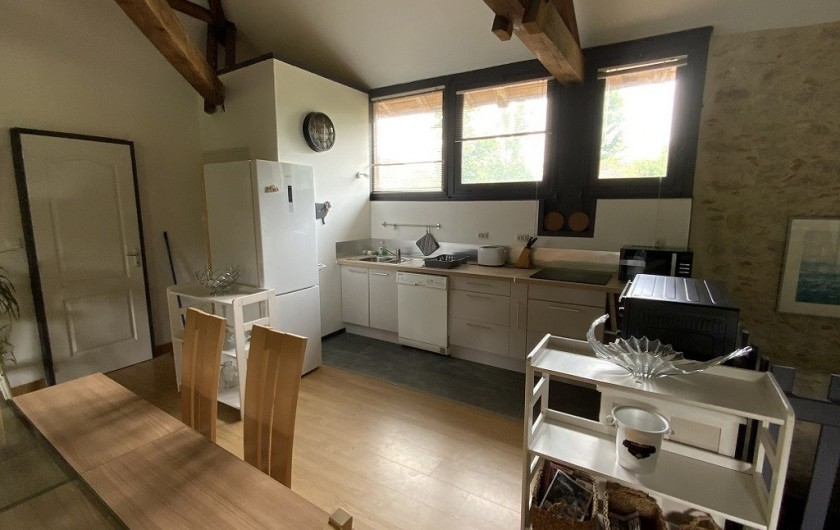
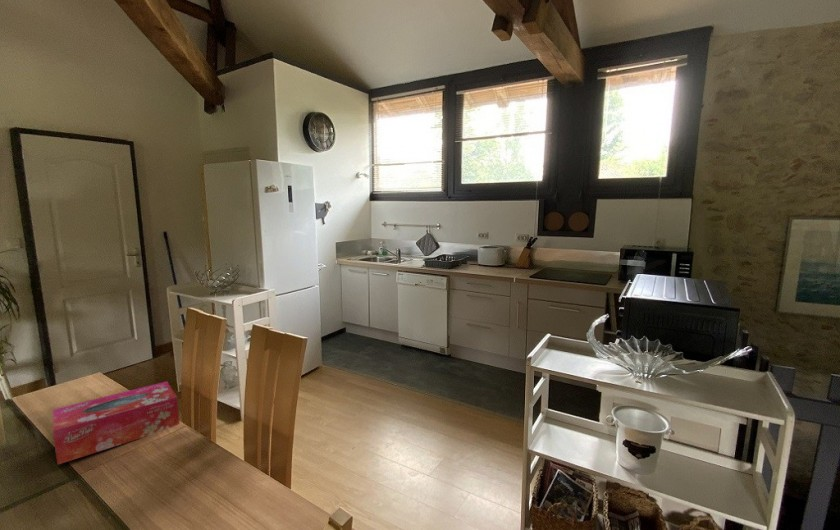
+ tissue box [52,381,180,466]
